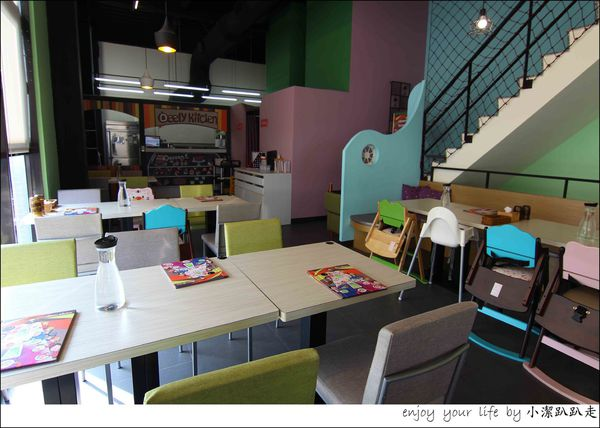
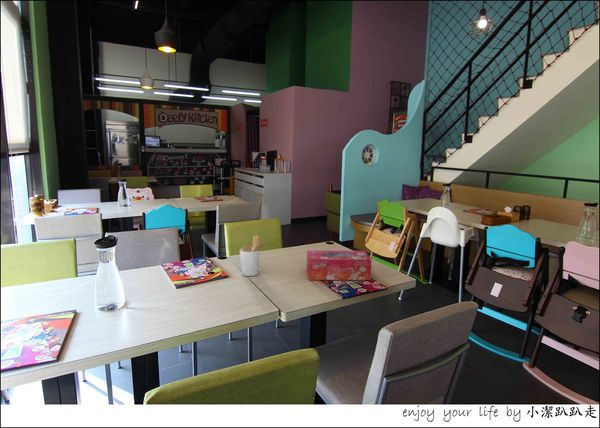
+ utensil holder [239,234,271,277]
+ tissue box [306,250,373,281]
